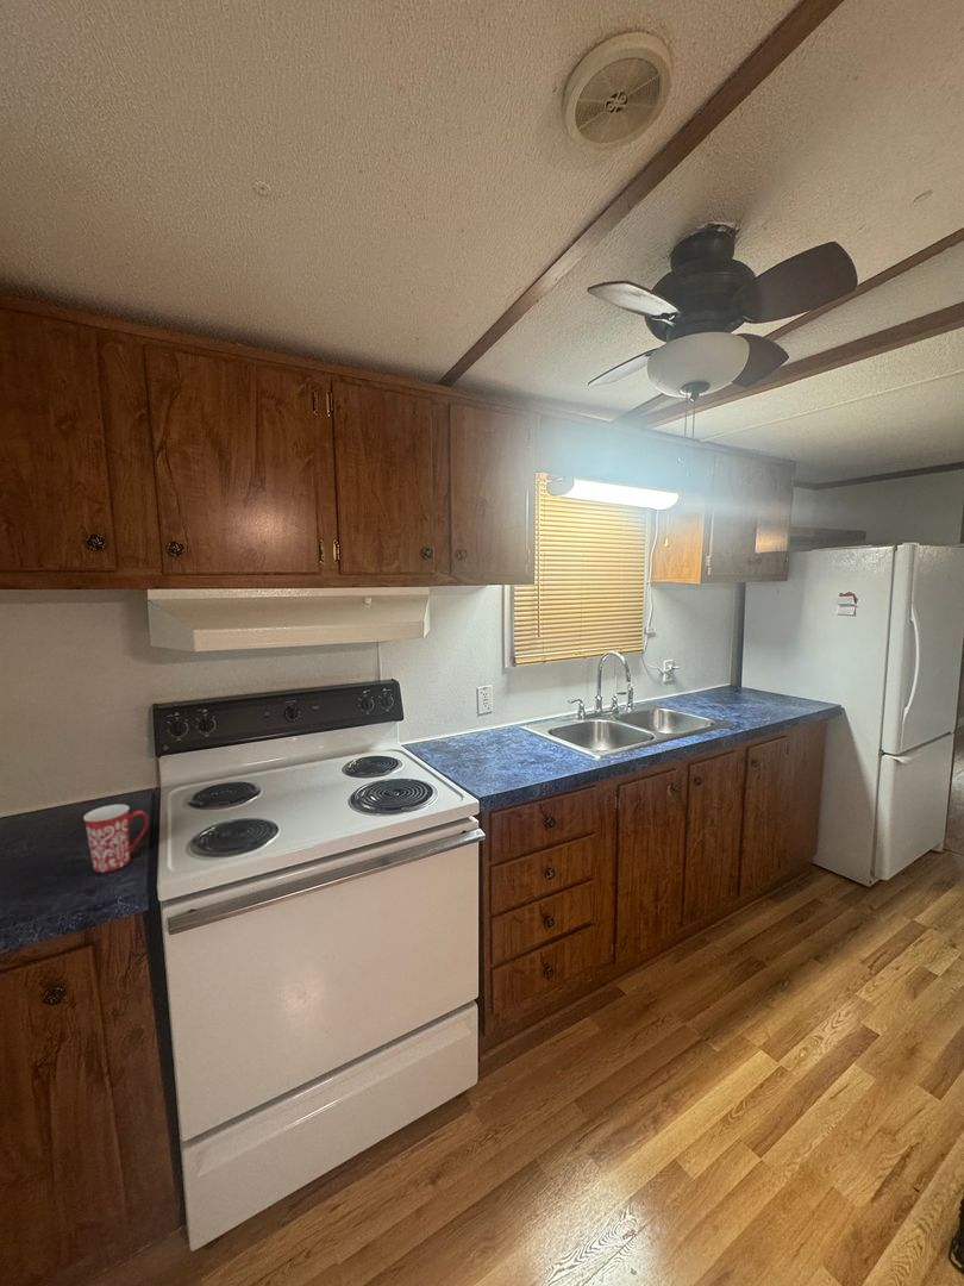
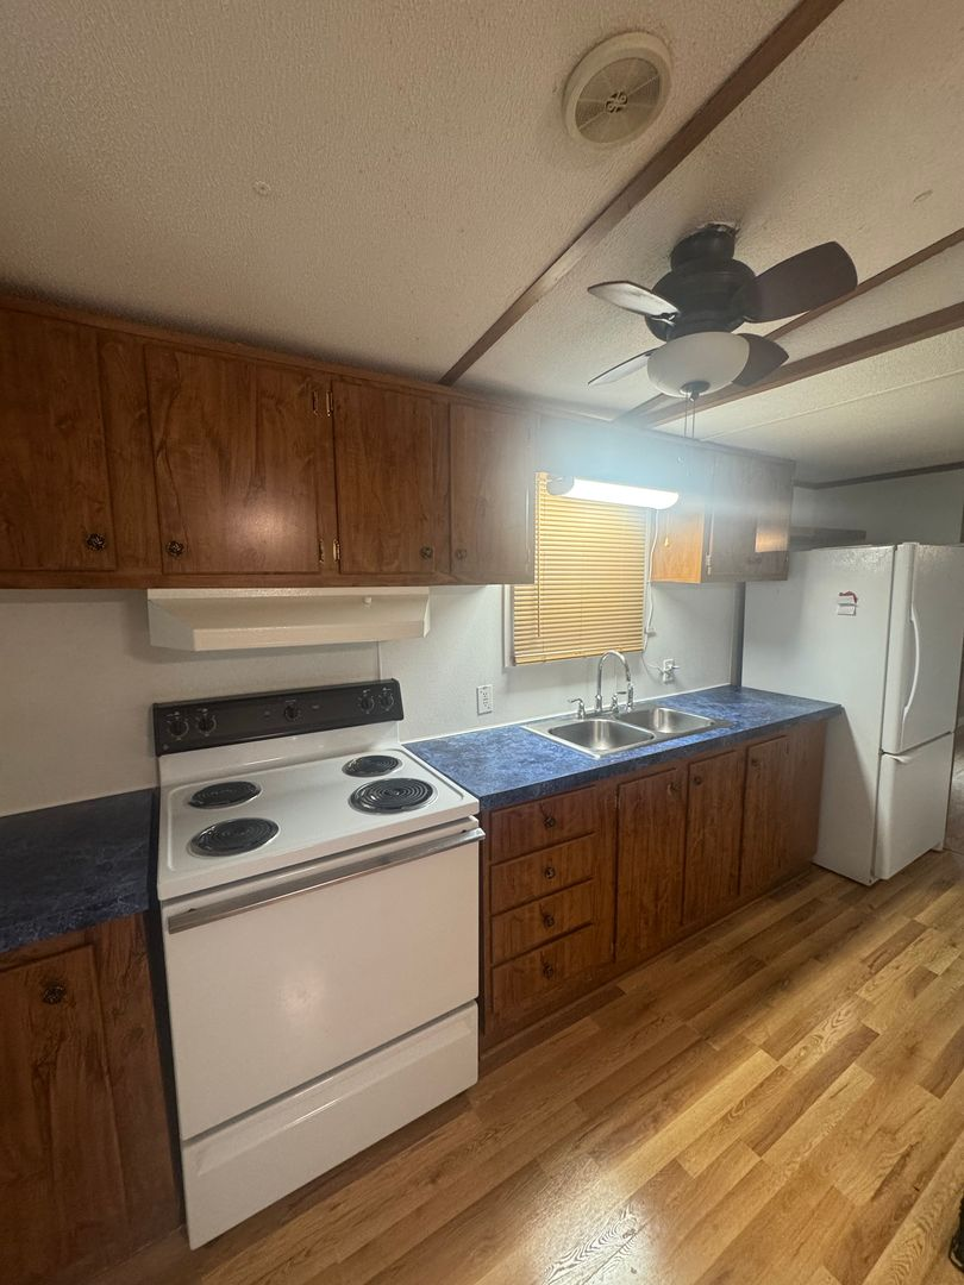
- mug [82,804,149,874]
